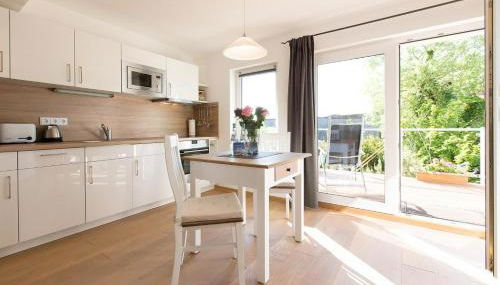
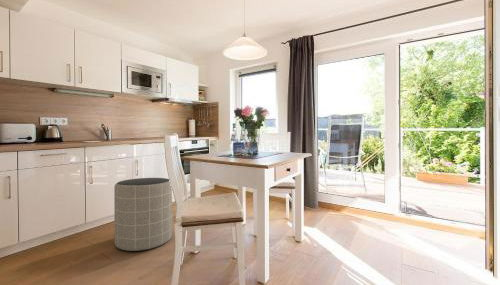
+ trash can [113,177,173,252]
